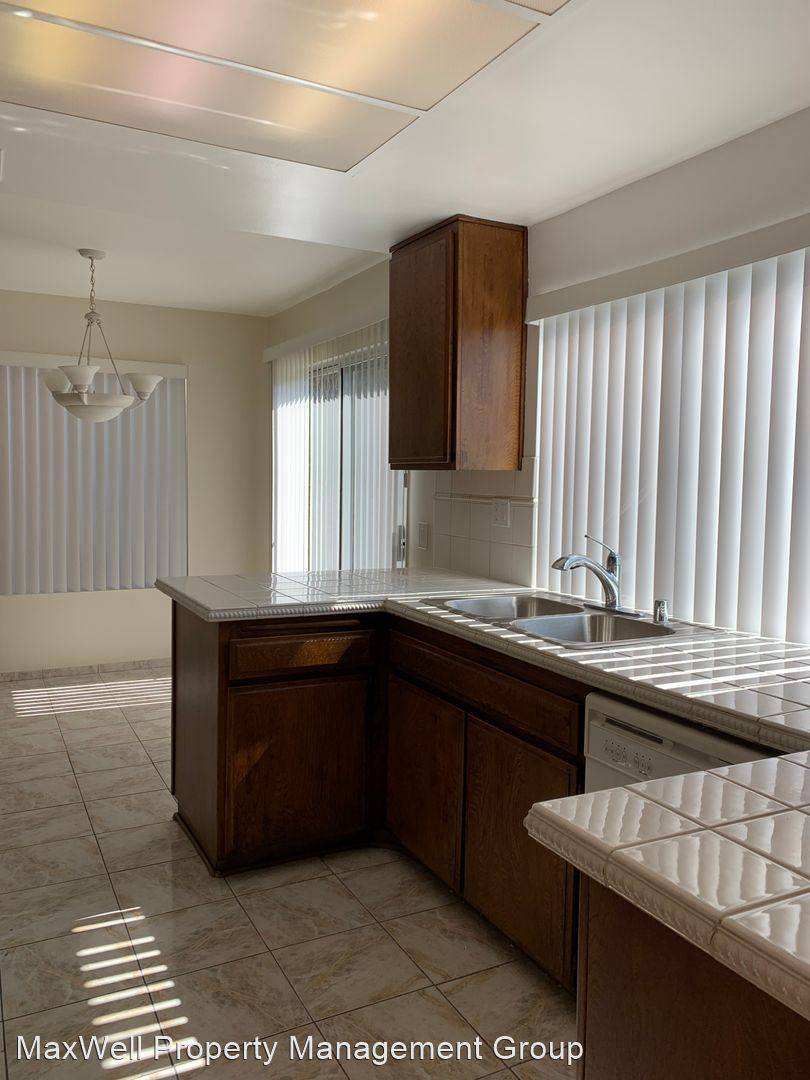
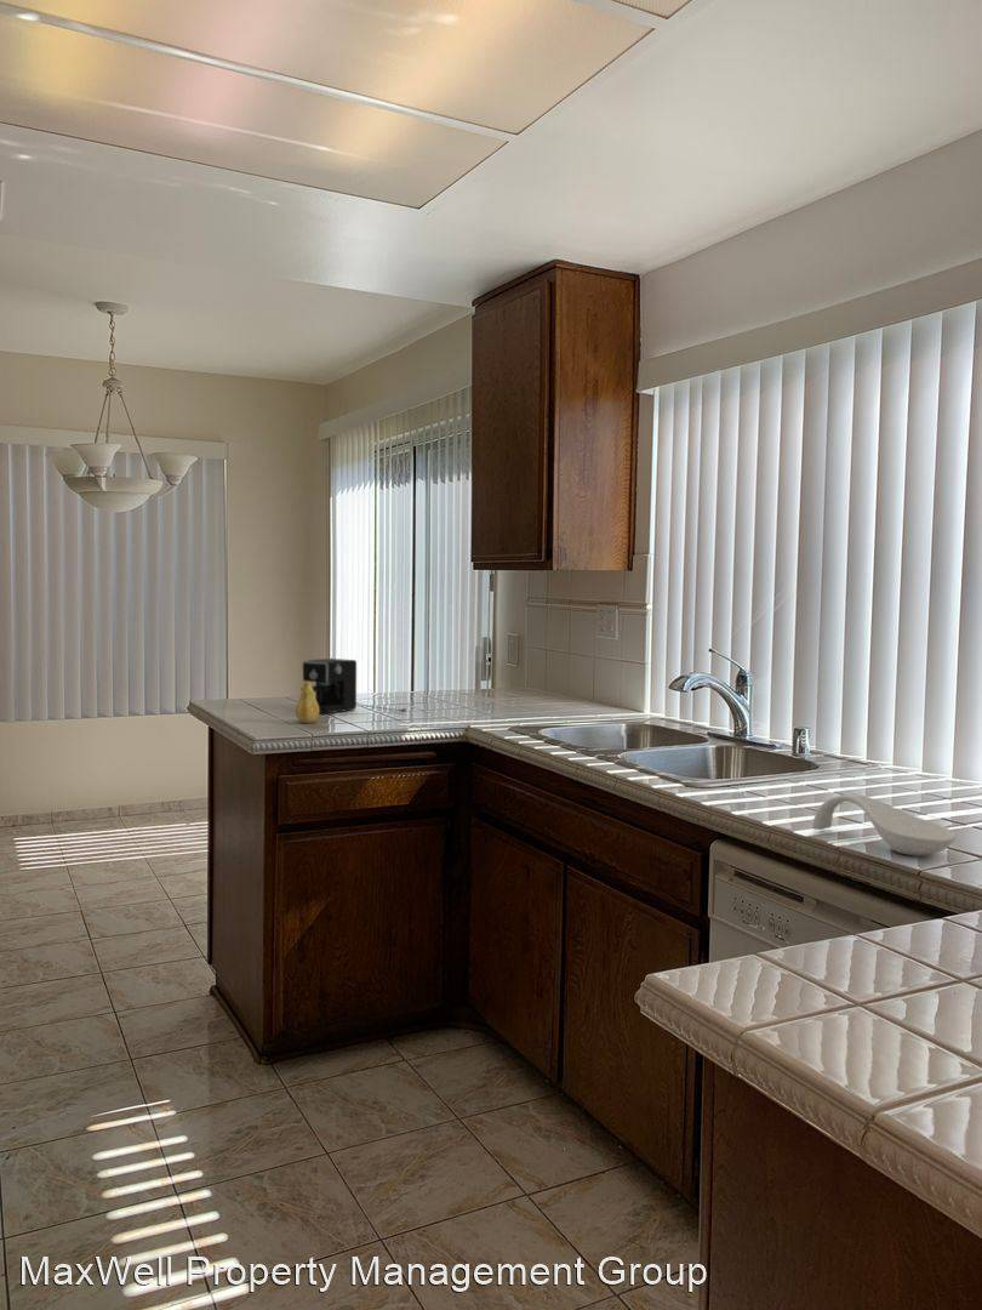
+ fruit [295,680,320,724]
+ spoon rest [811,793,958,856]
+ coffee maker [301,657,409,714]
